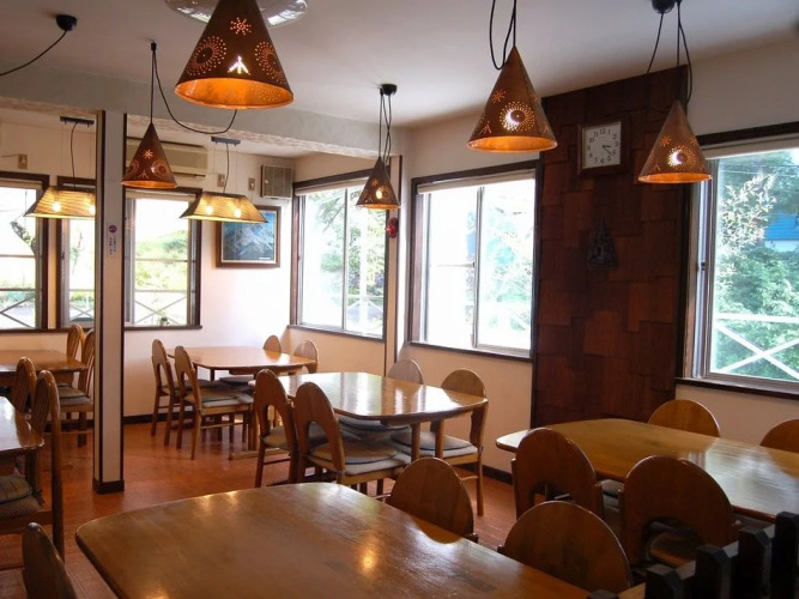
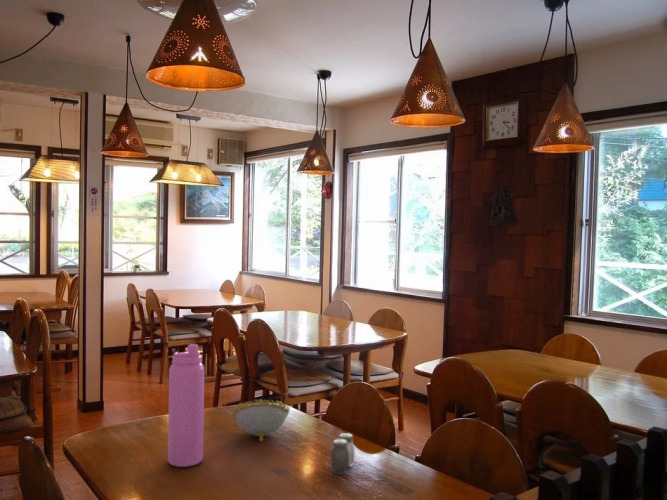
+ salt and pepper shaker [330,432,355,476]
+ water bottle [167,343,205,468]
+ decorative bowl [231,398,291,443]
